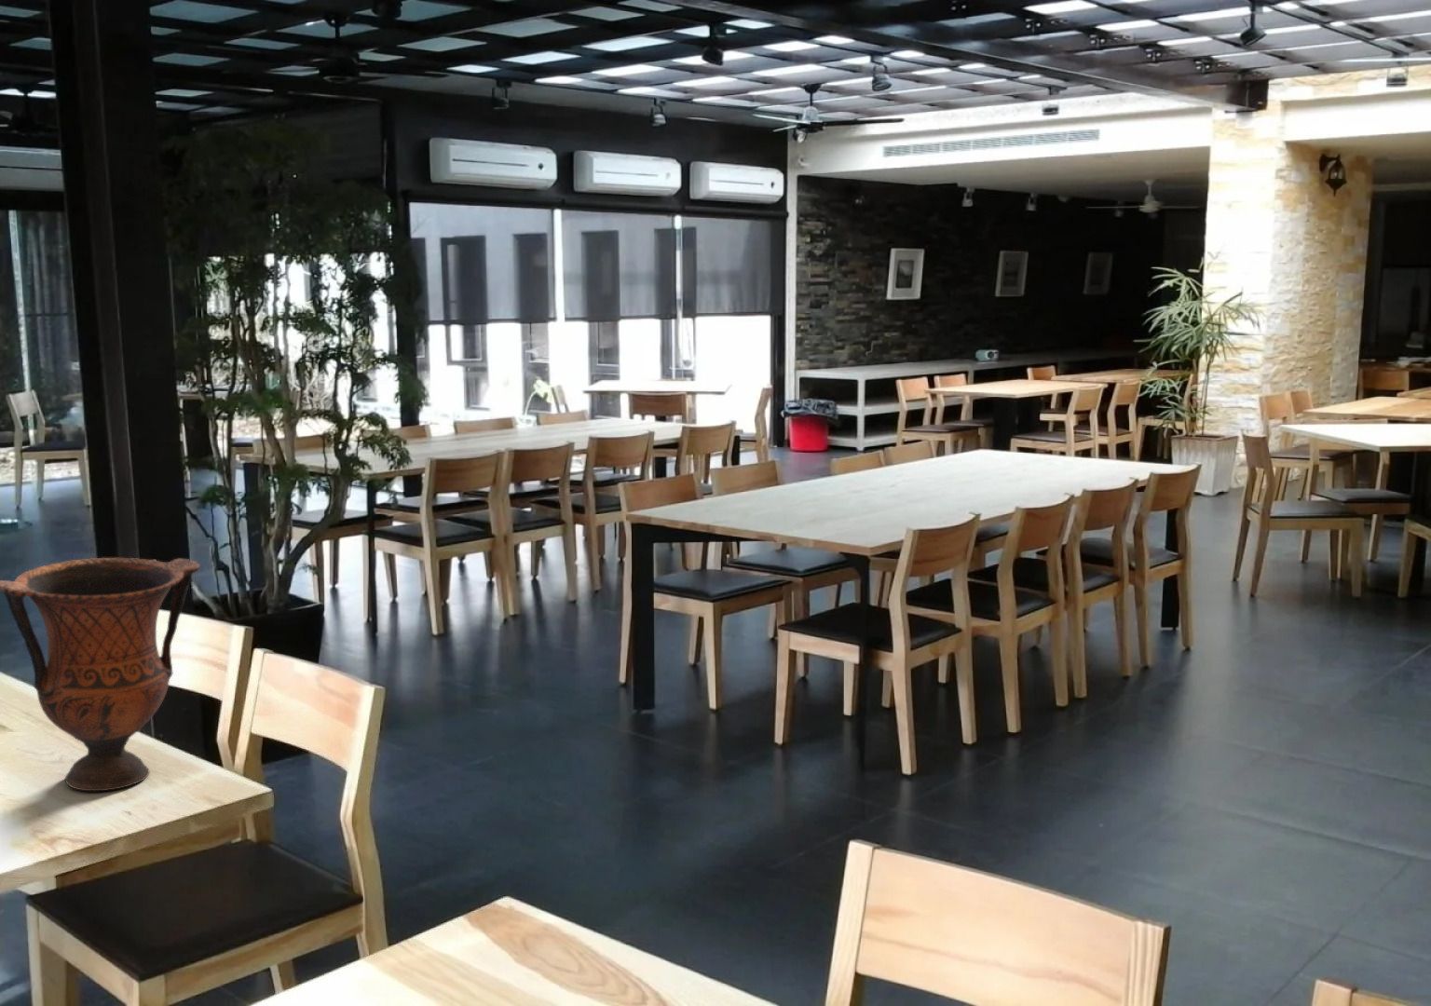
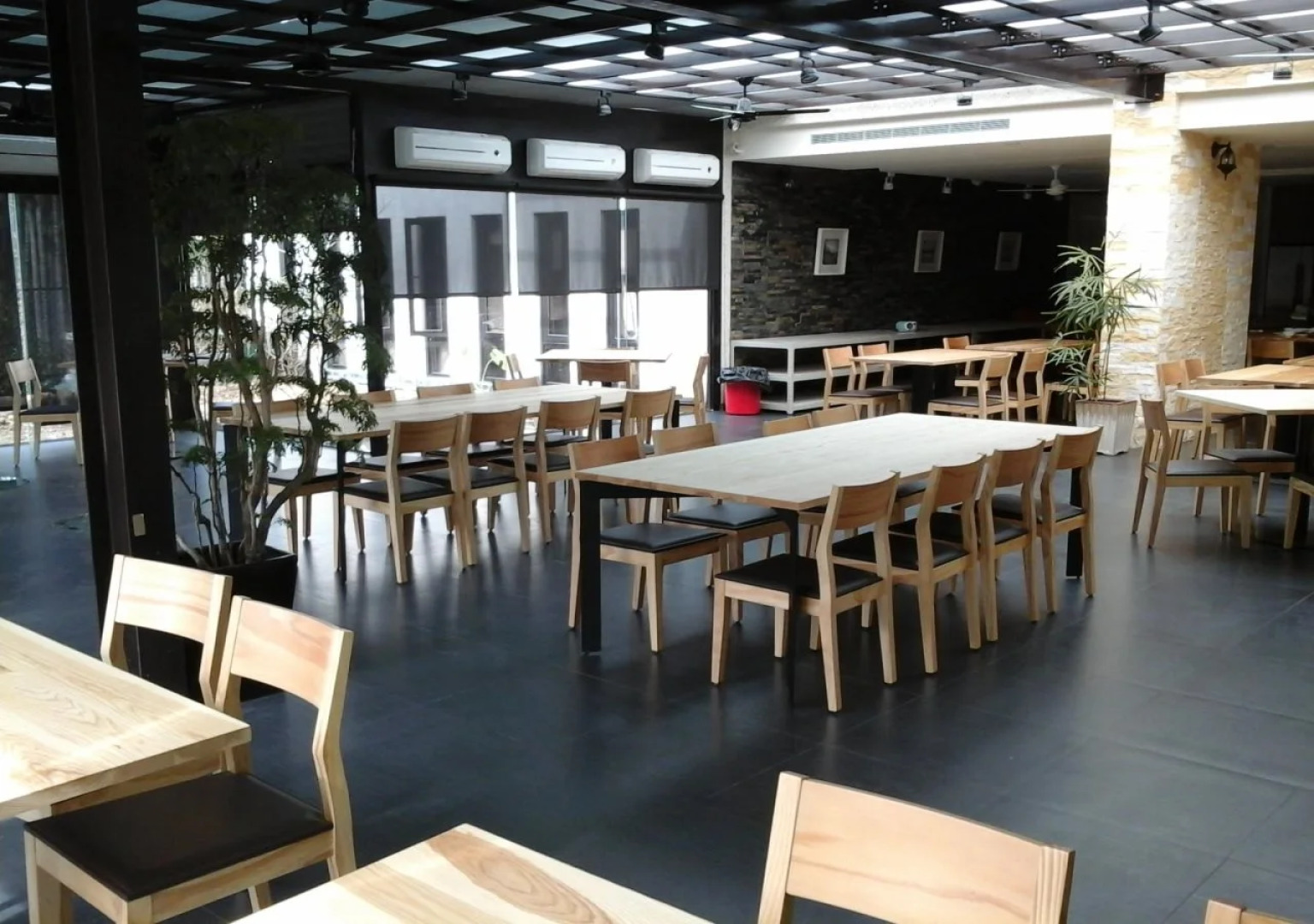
- vase [0,557,201,792]
